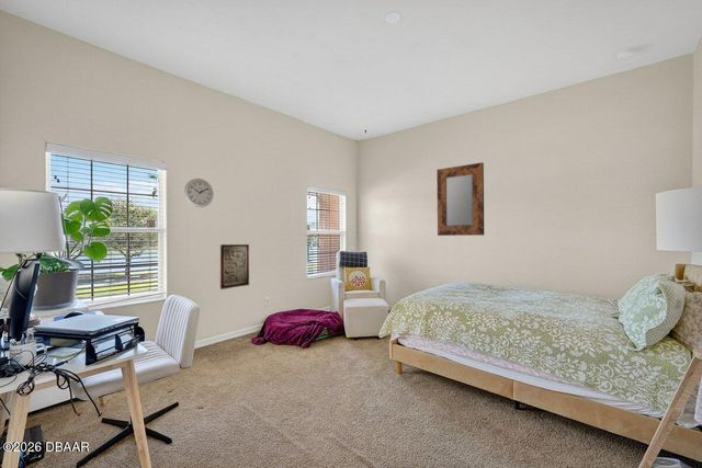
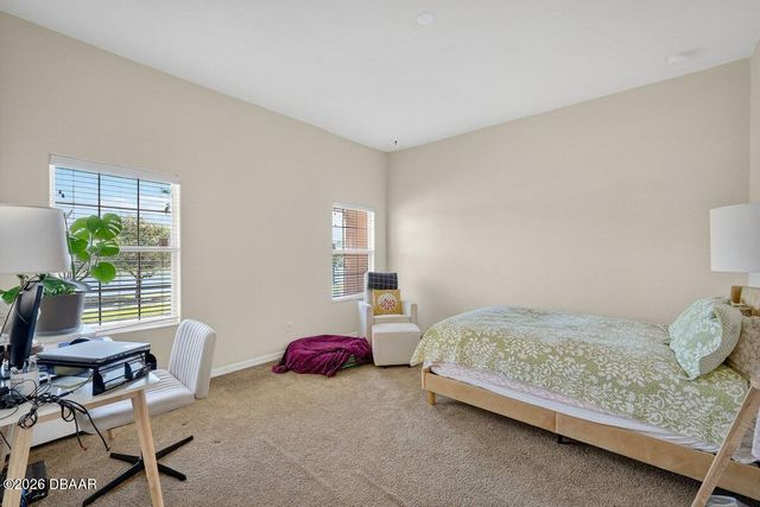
- home mirror [435,161,485,237]
- relief panel [219,243,250,290]
- wall clock [183,178,215,208]
